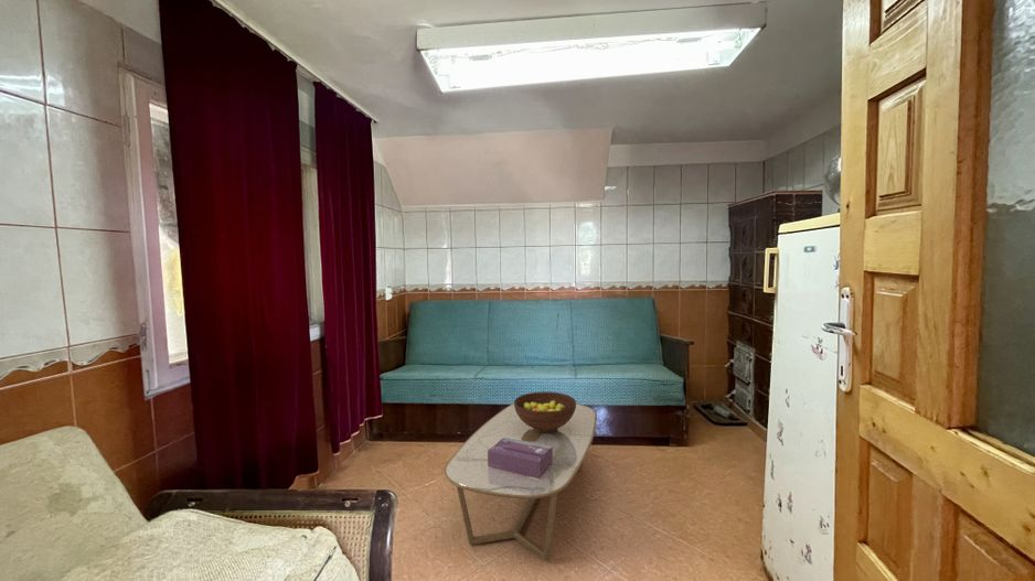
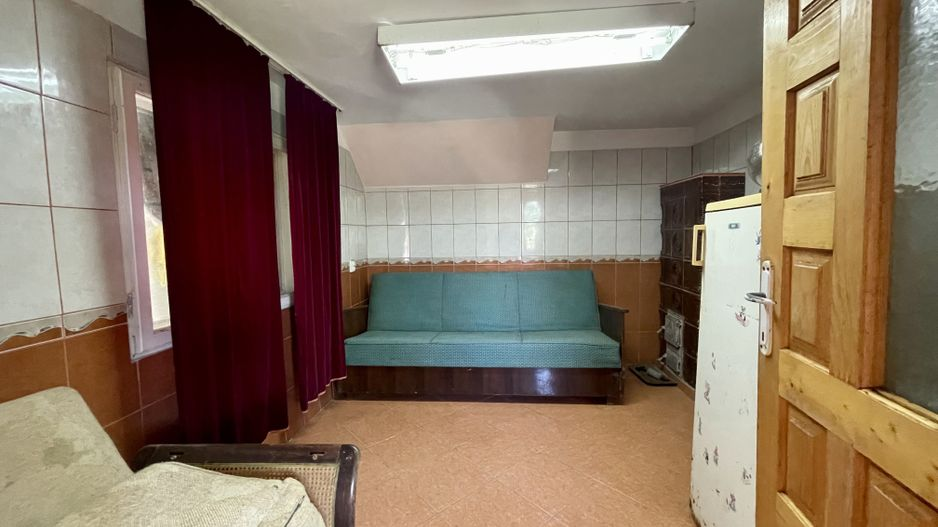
- coffee table [442,402,598,562]
- tissue box [488,438,553,480]
- fruit bowl [513,390,577,433]
